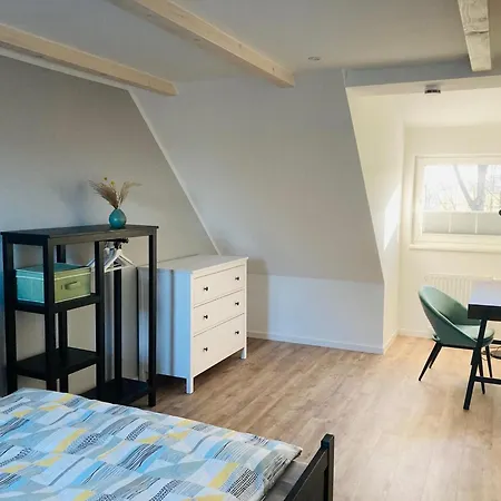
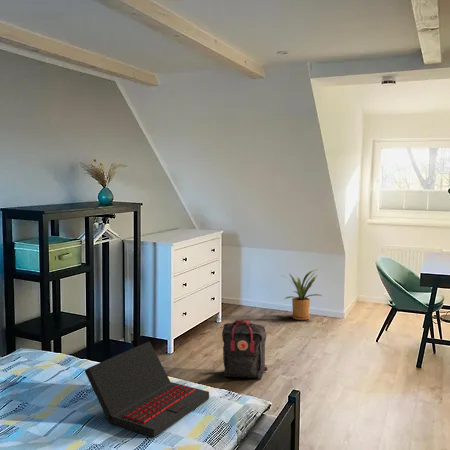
+ laptop [84,340,210,438]
+ house plant [279,268,323,321]
+ backpack [221,319,269,379]
